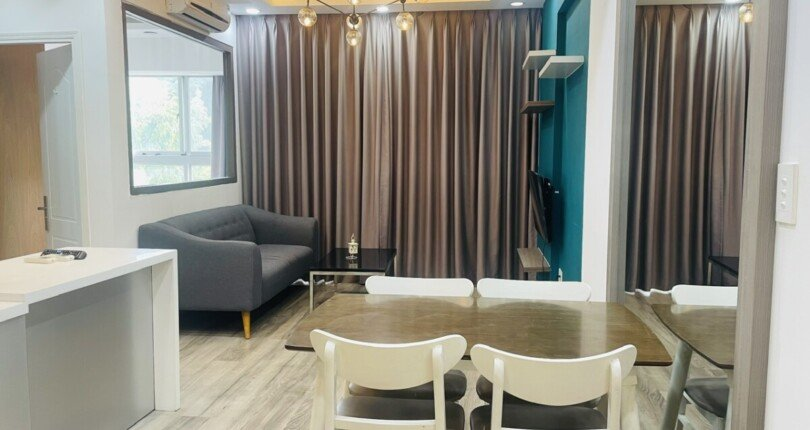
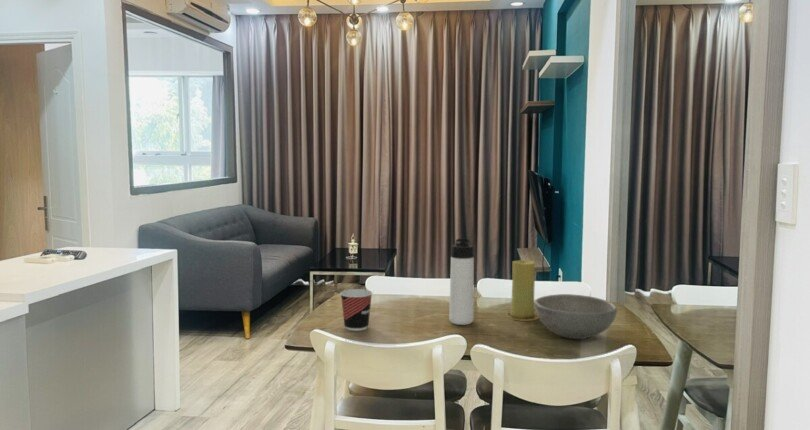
+ candle [506,259,539,322]
+ cup [339,288,373,332]
+ thermos bottle [448,237,475,326]
+ bowl [534,293,618,340]
